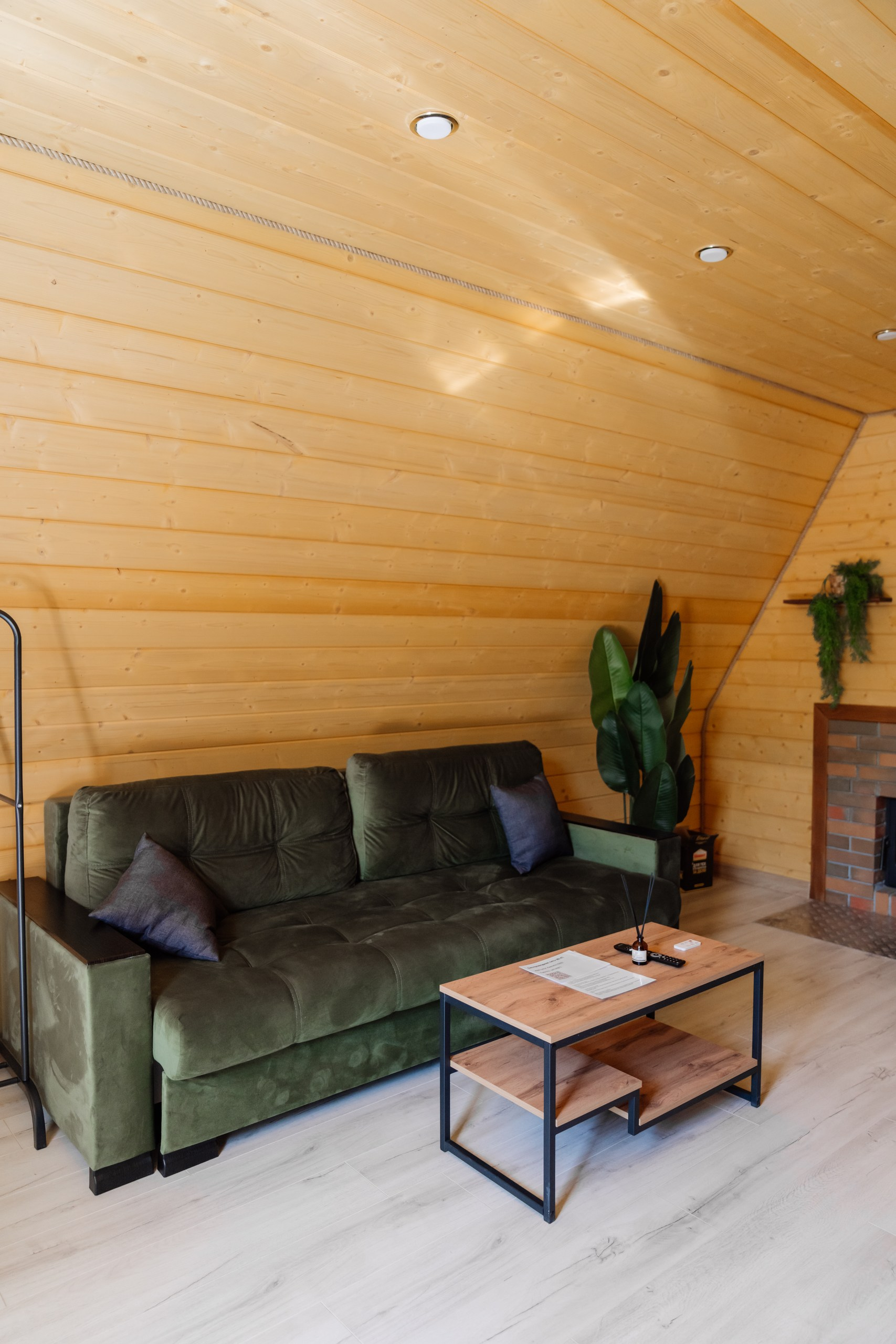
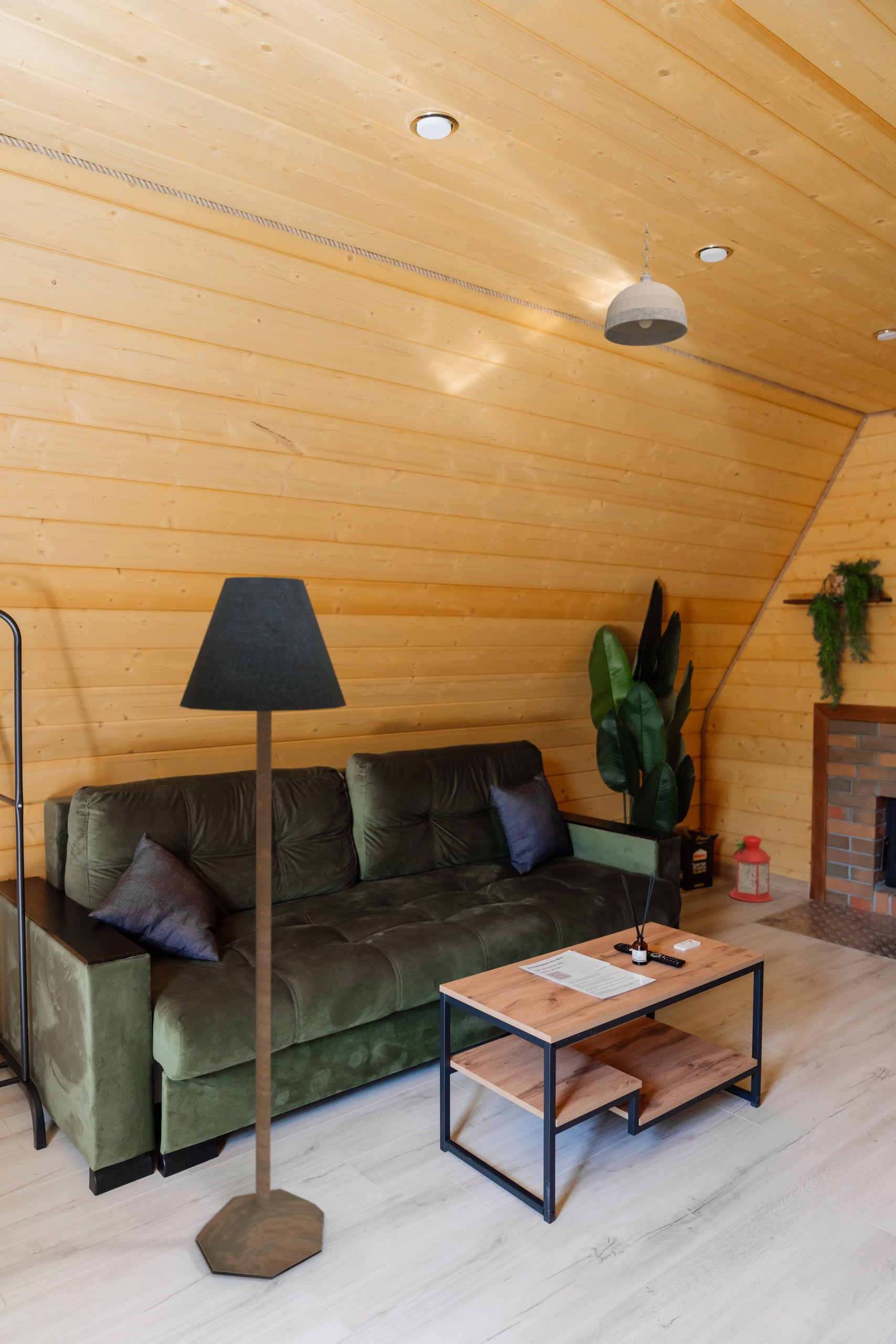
+ pendant light [604,222,688,346]
+ floor lamp [178,575,347,1278]
+ lantern [729,835,773,903]
